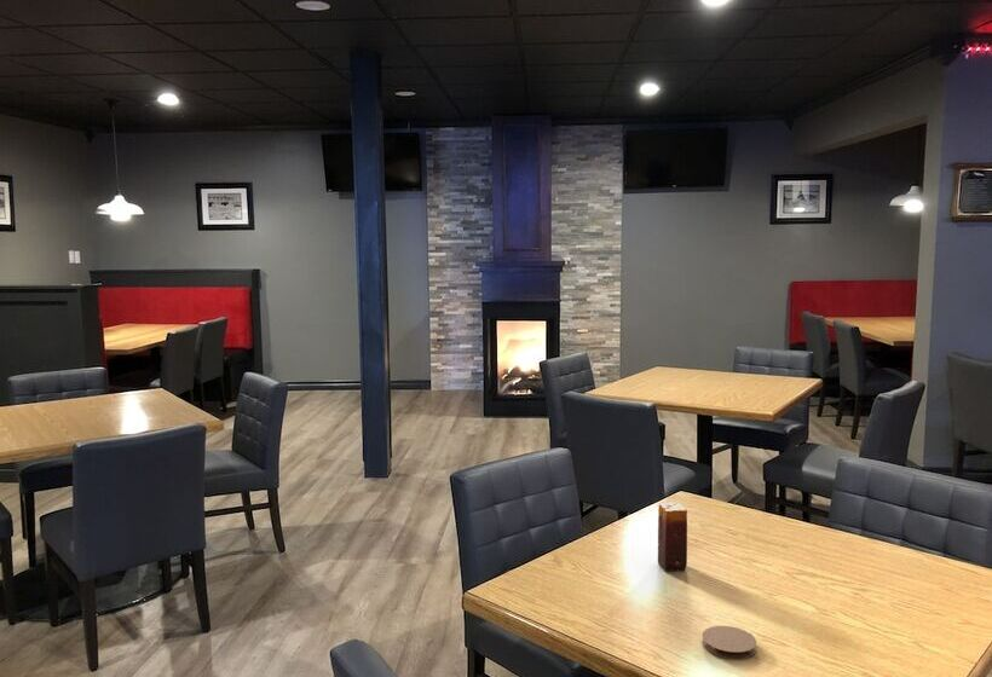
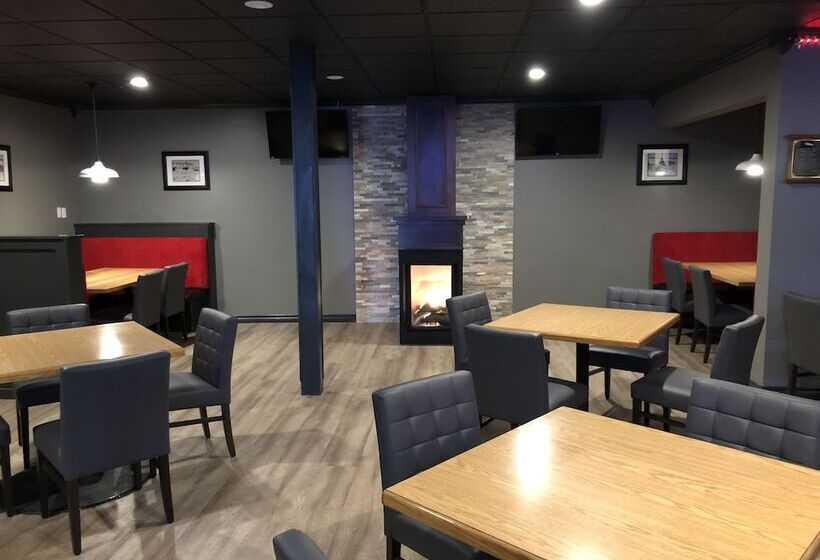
- candle [657,502,688,573]
- coaster [700,625,757,660]
